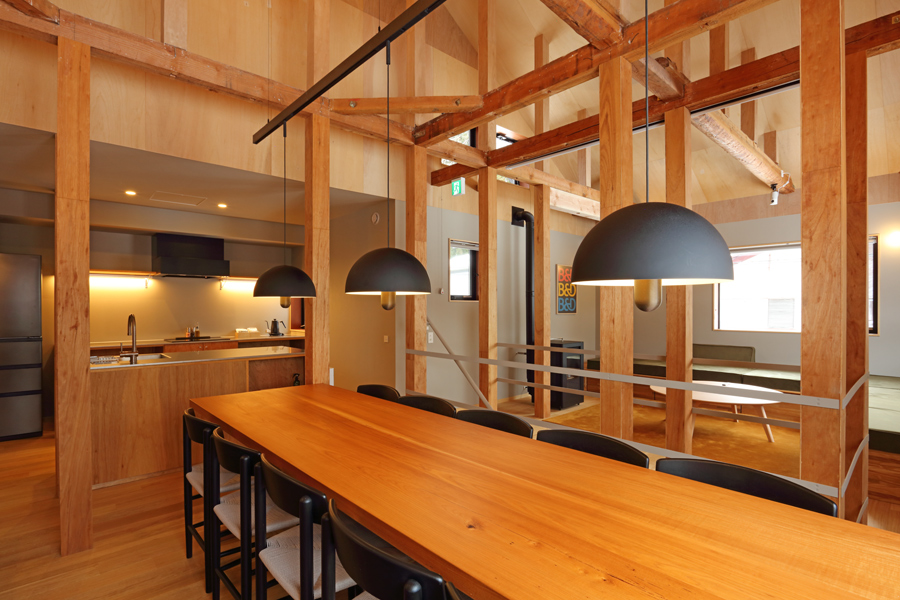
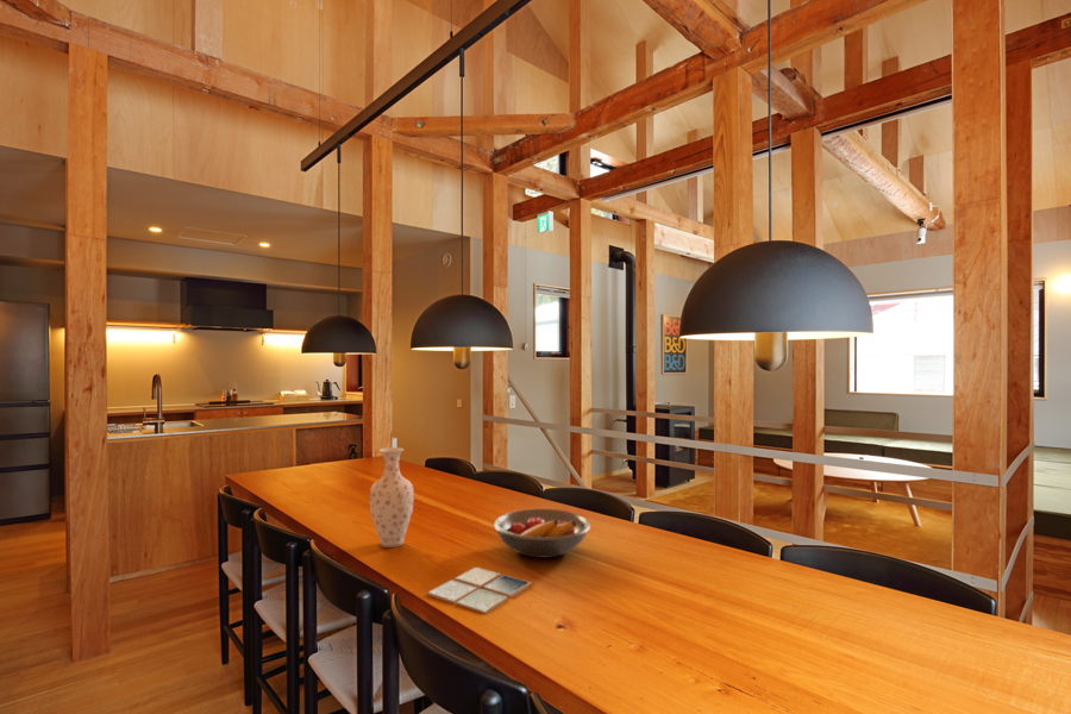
+ drink coaster [426,566,532,615]
+ fruit bowl [493,508,591,558]
+ vase [369,446,415,549]
